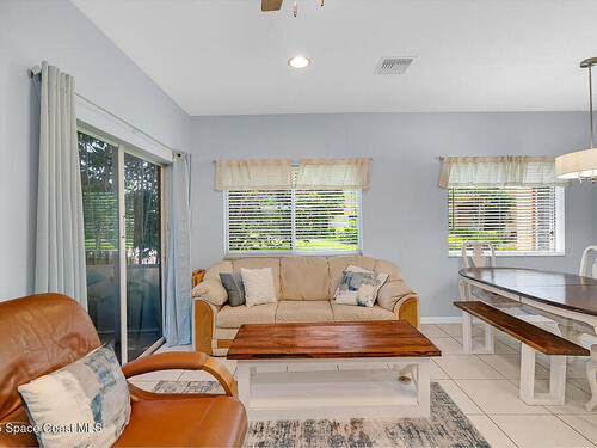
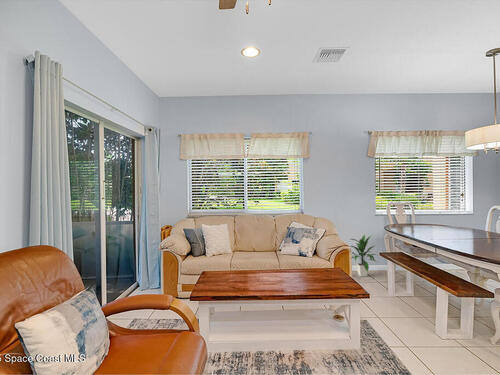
+ indoor plant [349,234,378,278]
